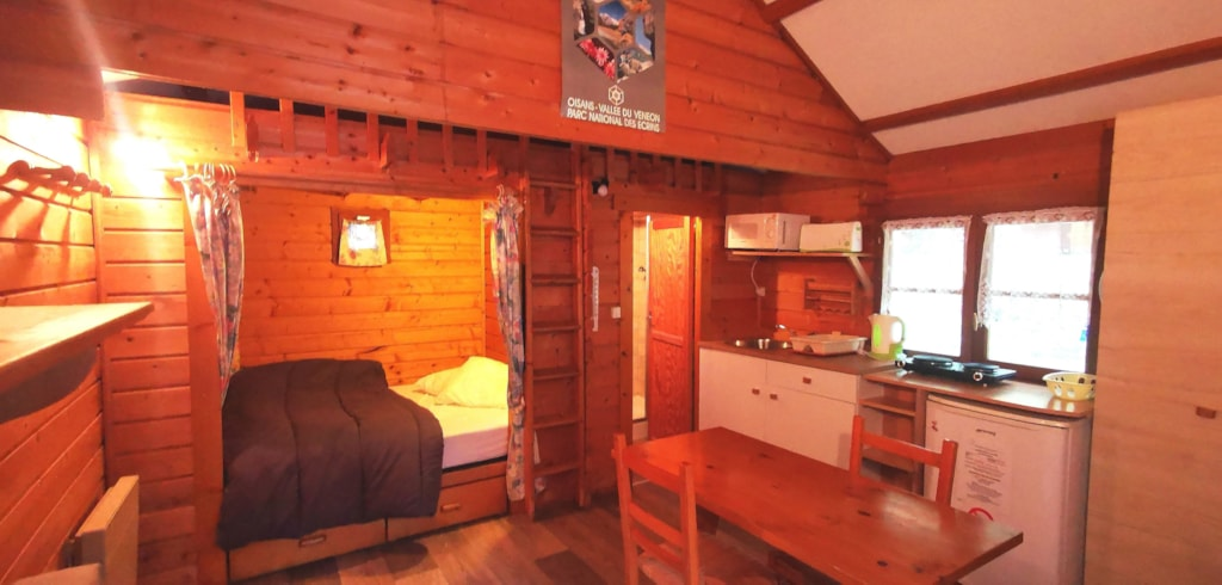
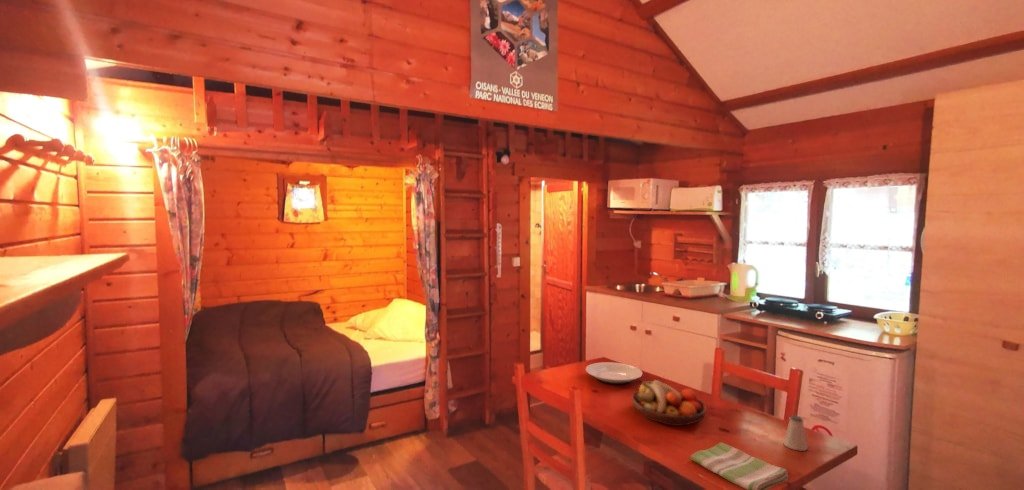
+ plate [585,361,643,386]
+ dish towel [689,442,789,490]
+ saltshaker [782,414,809,452]
+ fruit bowl [631,379,707,427]
